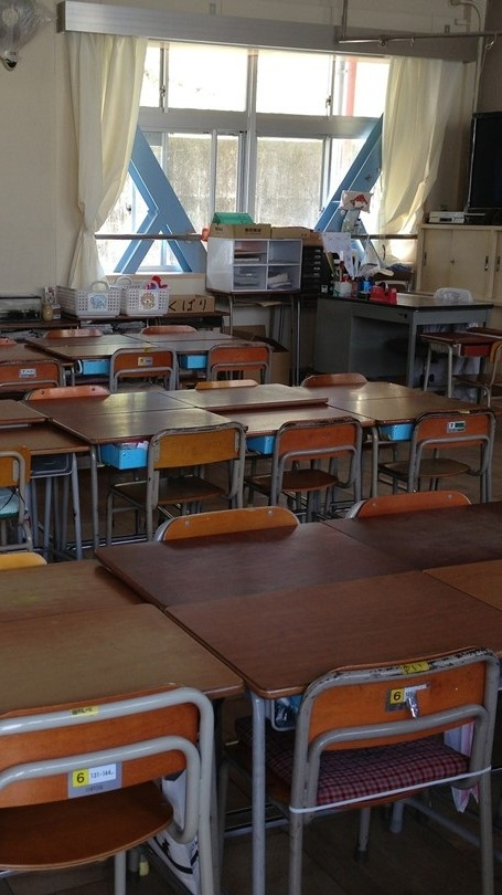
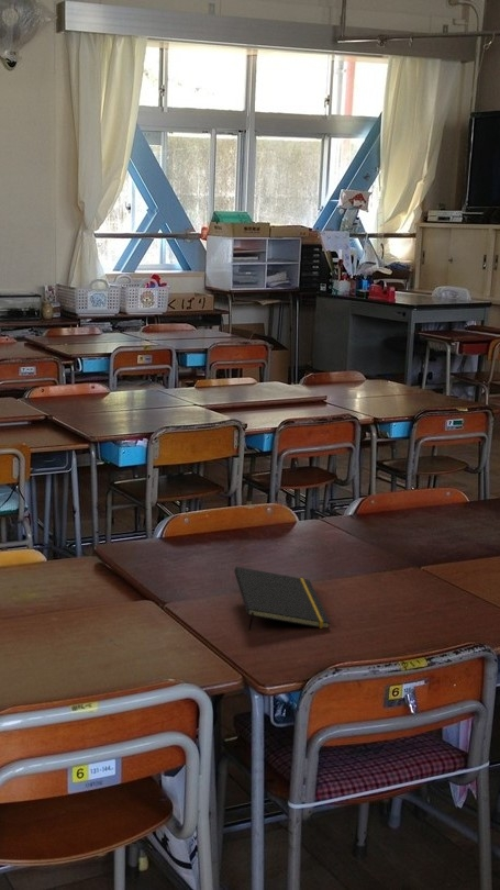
+ notepad [233,566,331,632]
